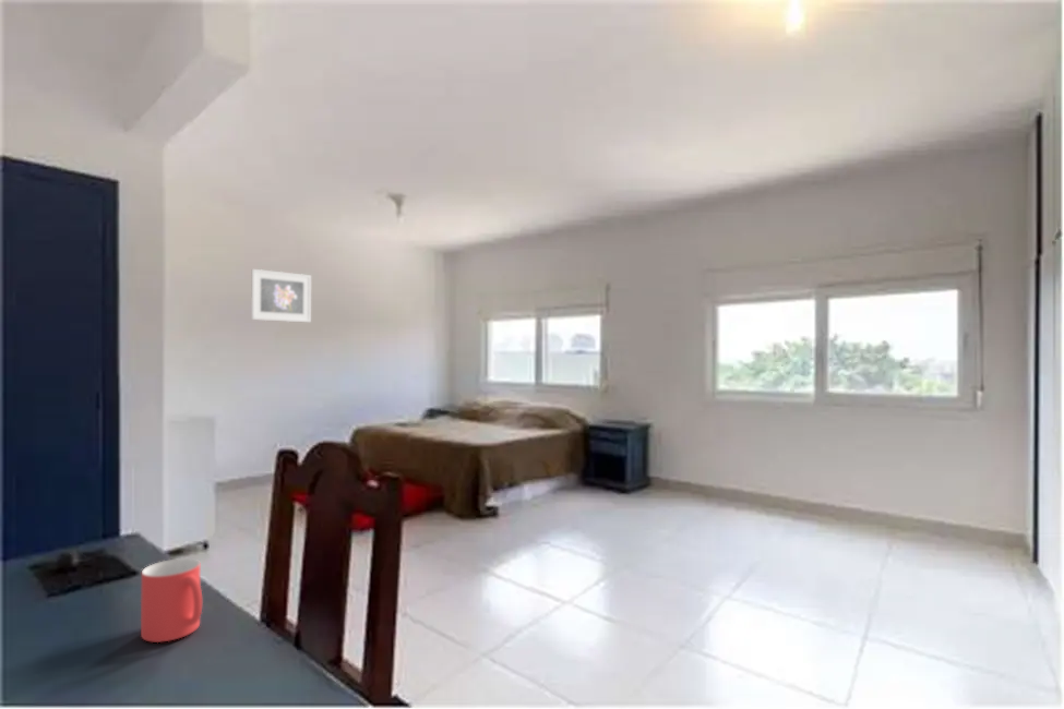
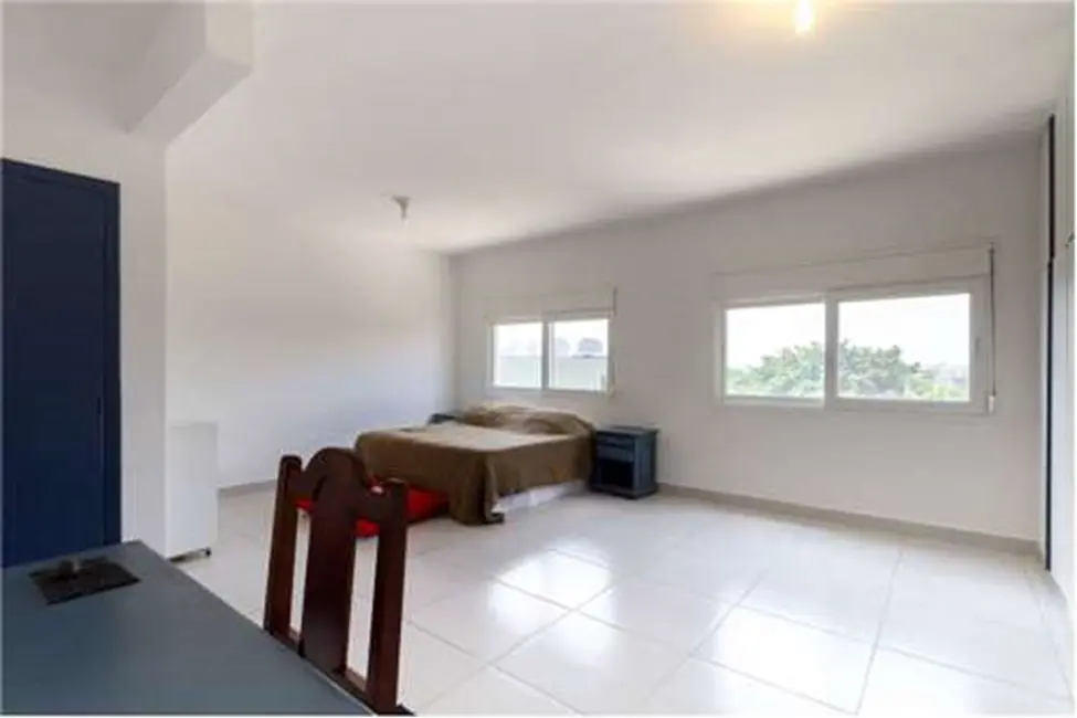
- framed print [250,268,312,323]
- mug [140,557,203,644]
